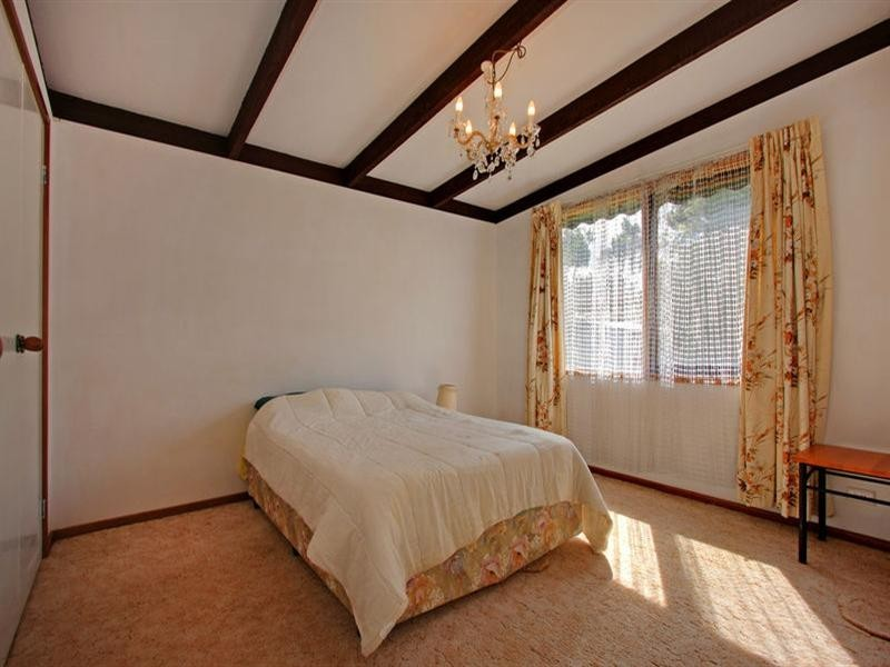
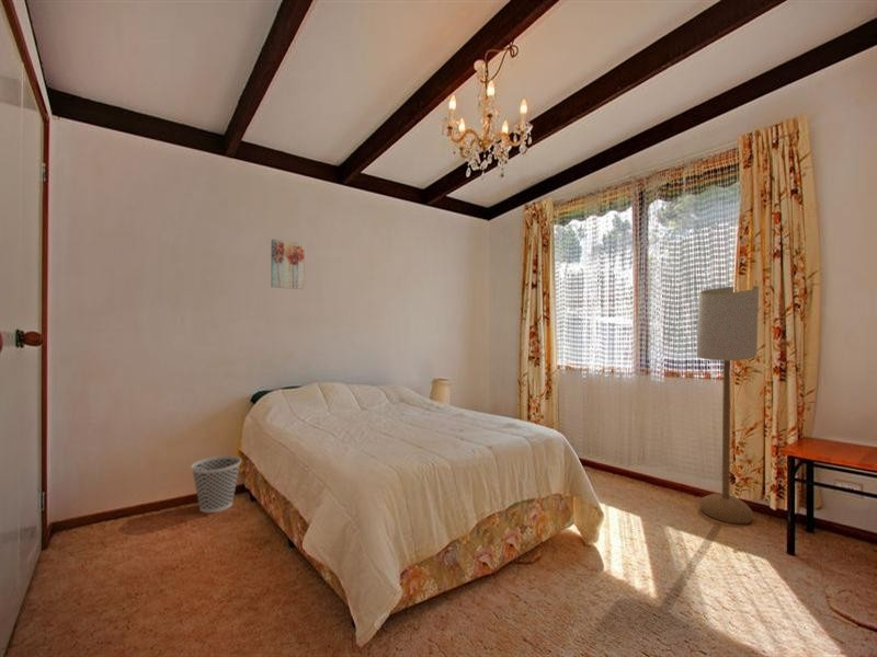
+ wastebasket [190,454,242,514]
+ floor lamp [695,285,760,525]
+ wall art [270,238,306,290]
